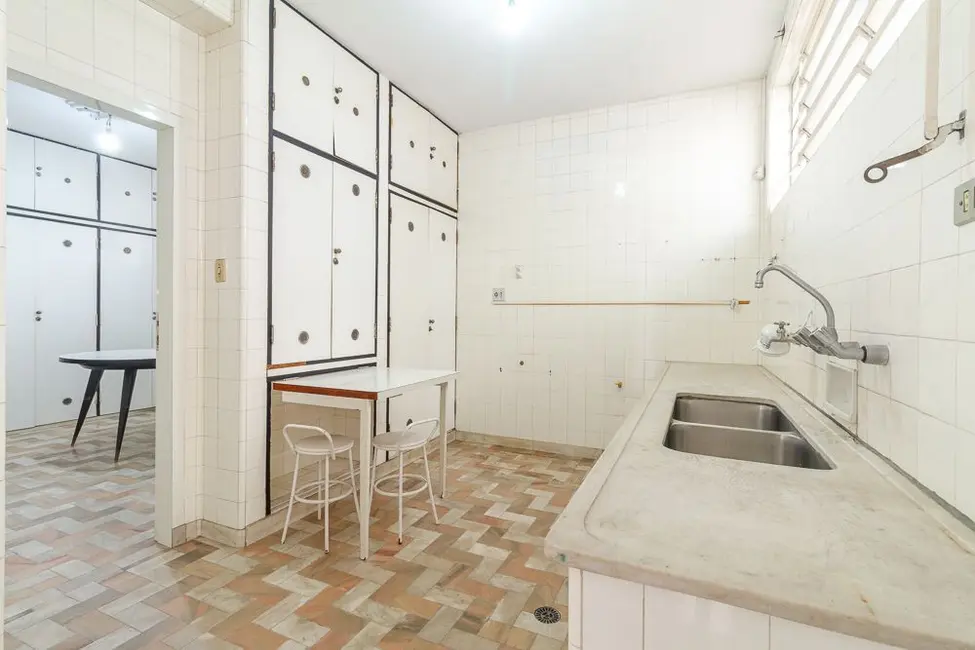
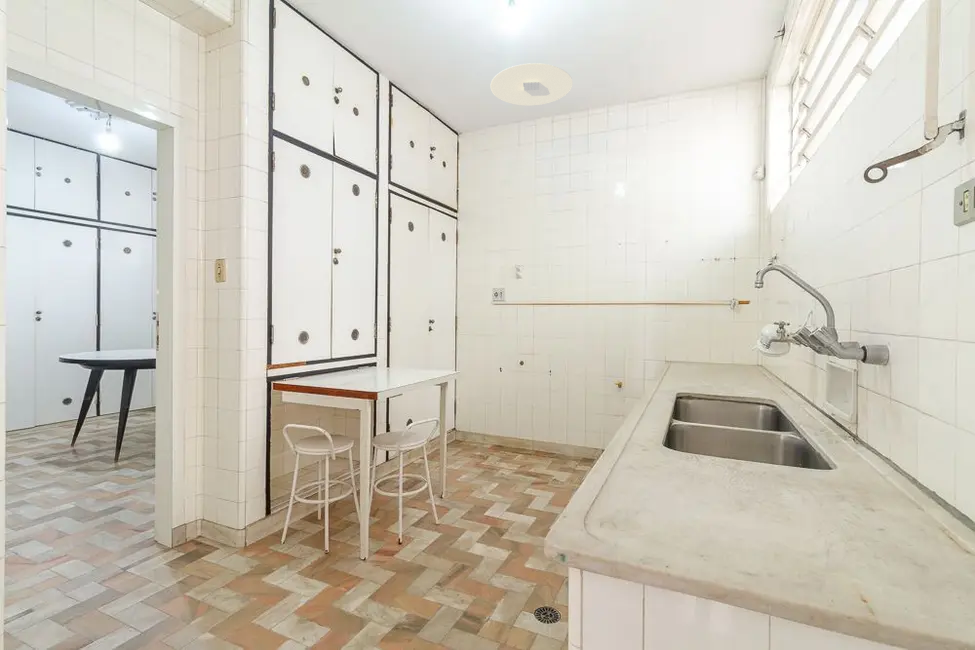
+ ceiling light [490,62,574,107]
